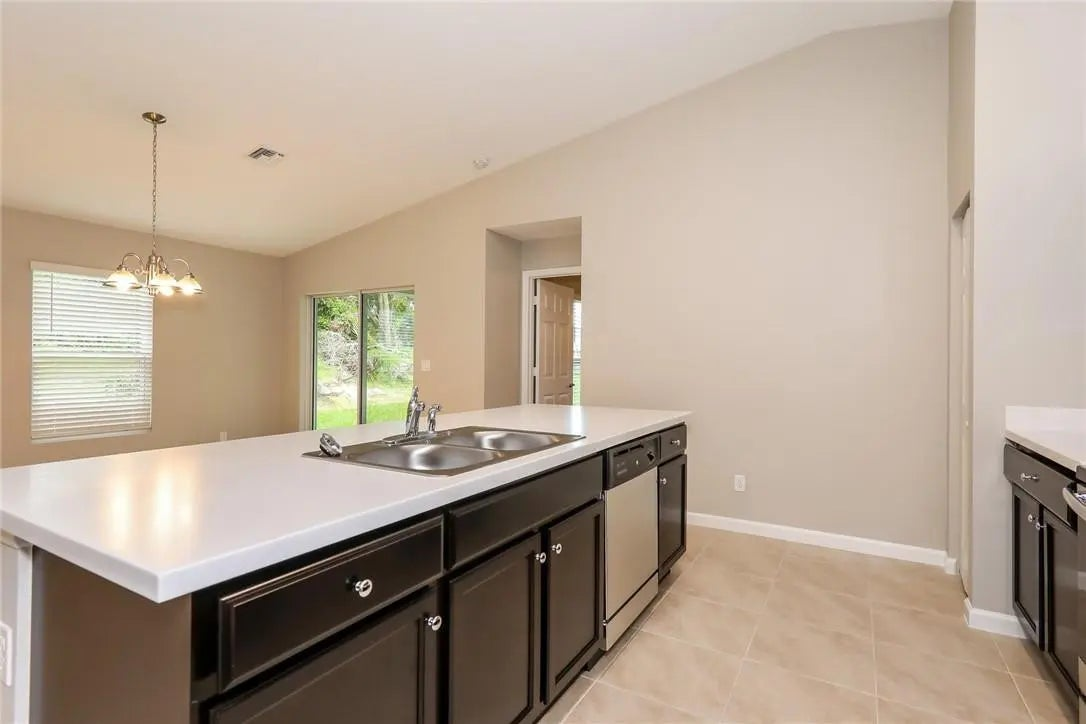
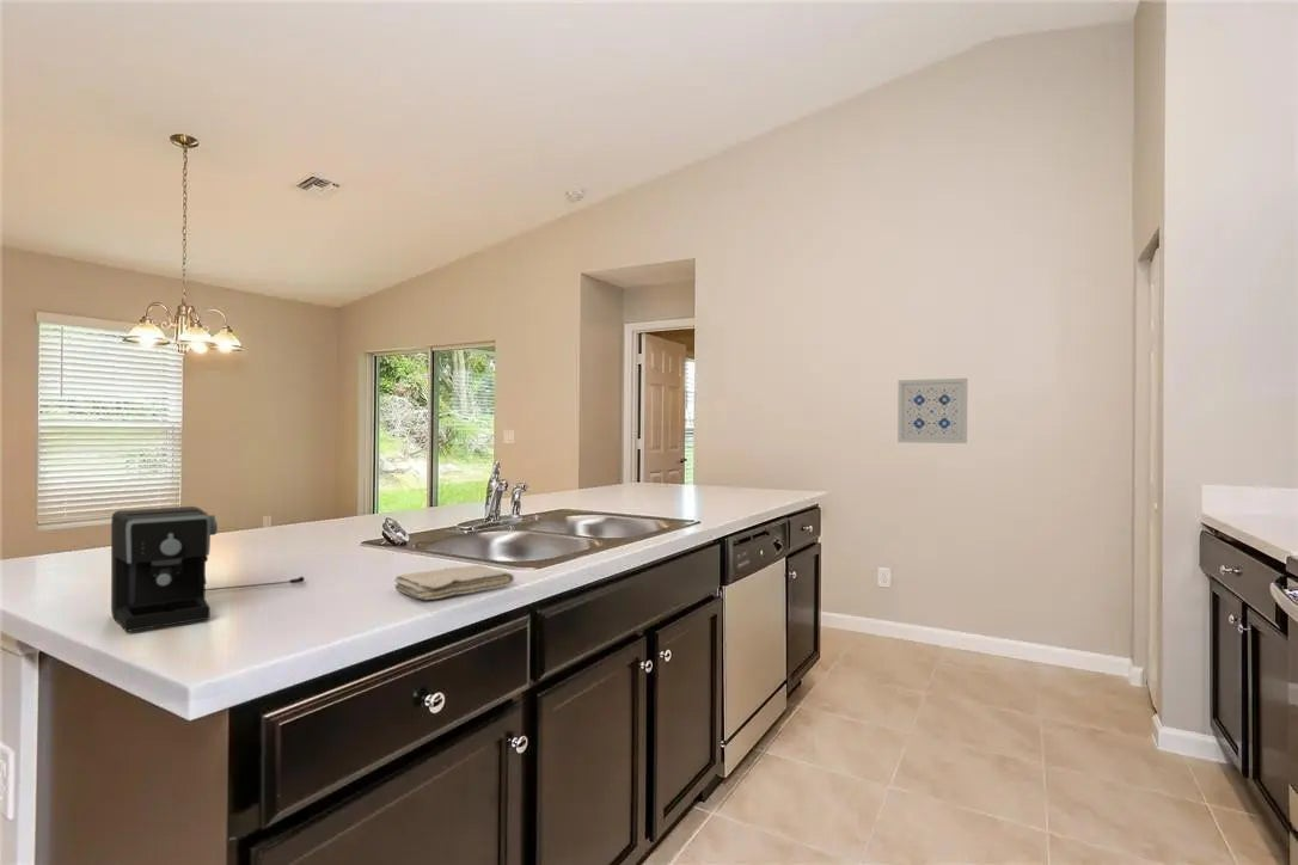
+ washcloth [393,564,515,601]
+ wall art [896,378,968,444]
+ coffee maker [110,505,306,633]
